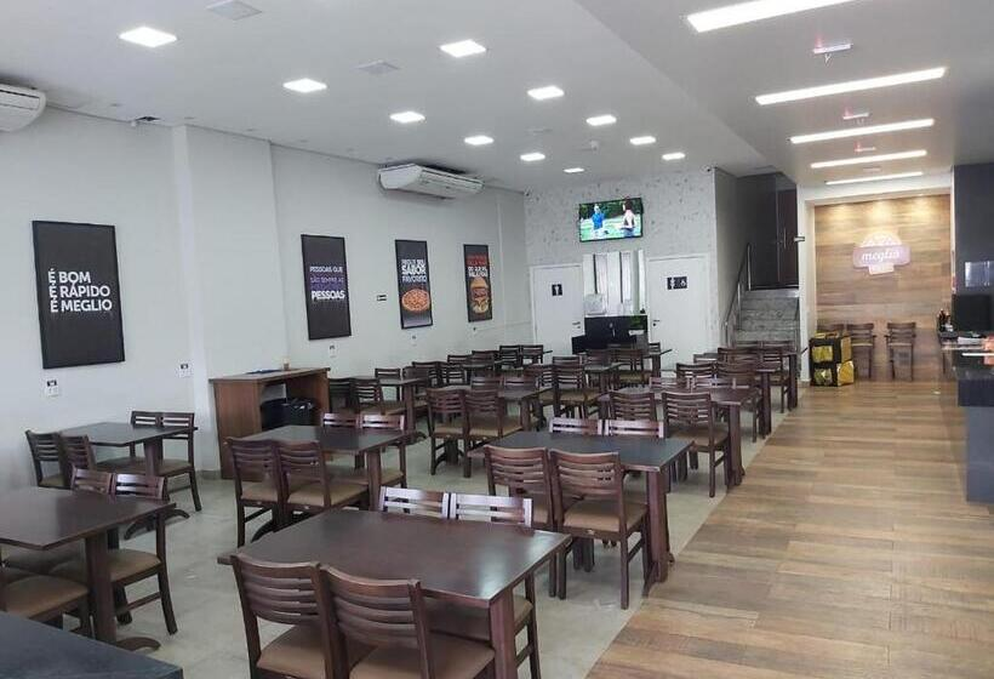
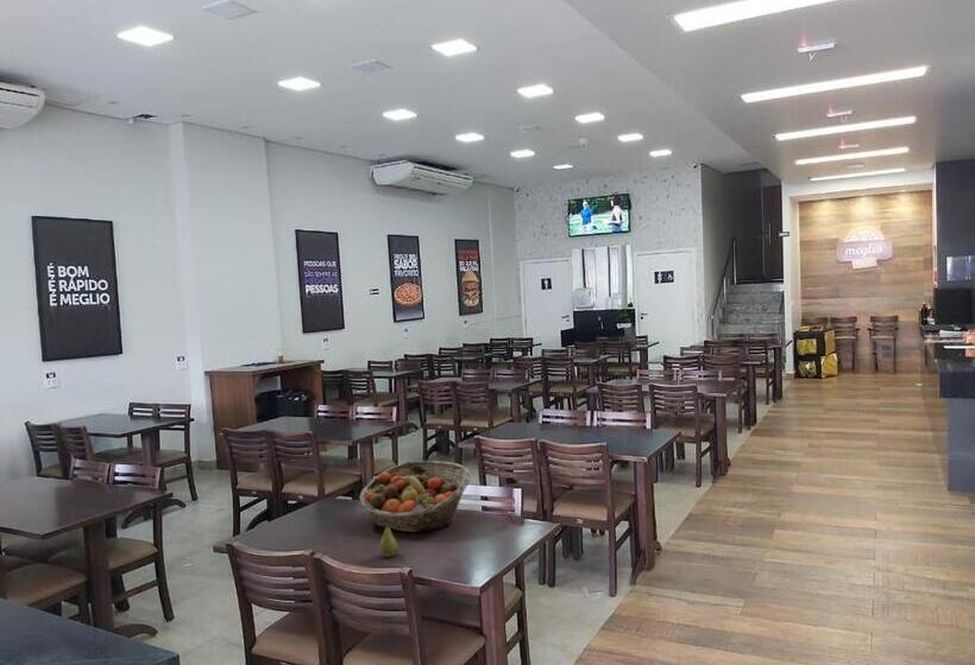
+ fruit basket [358,460,471,533]
+ fruit [378,522,400,558]
